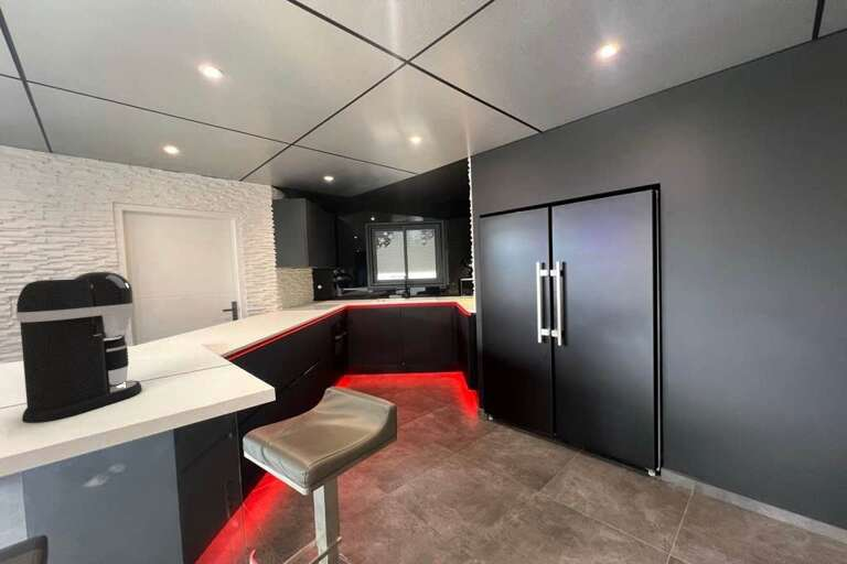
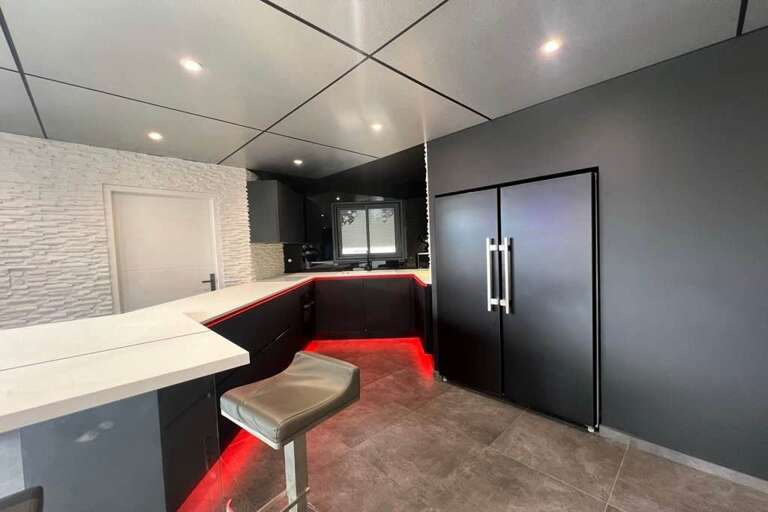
- coffee maker [14,271,143,424]
